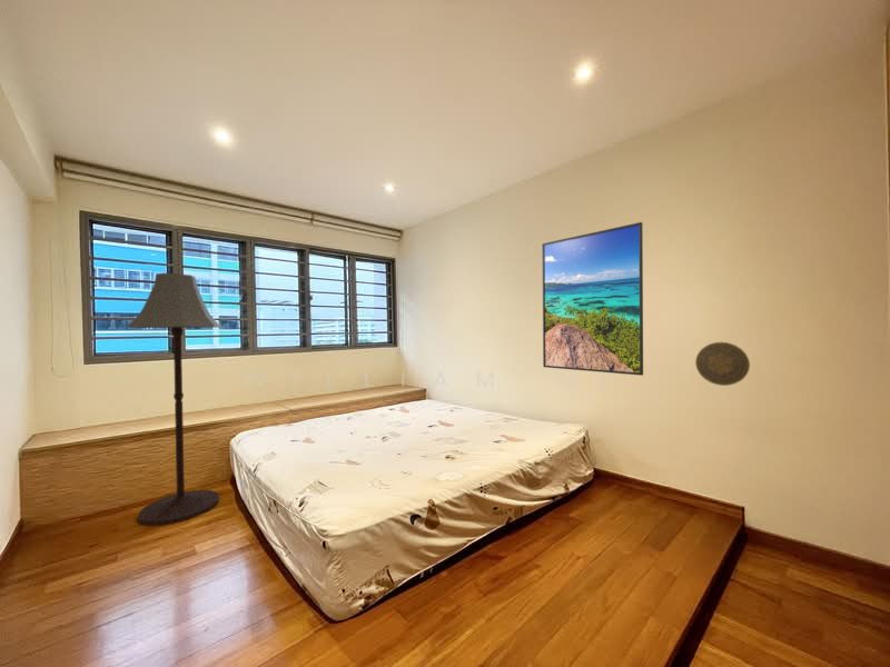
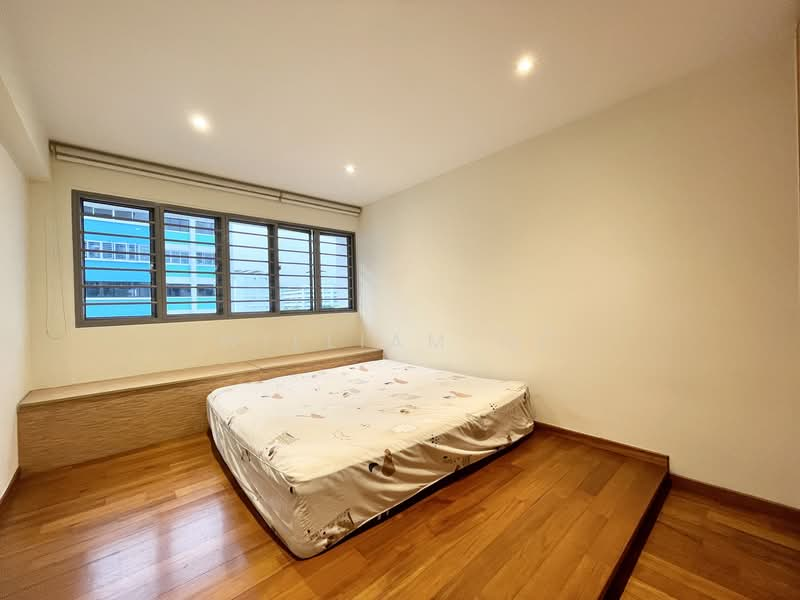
- floor lamp [126,272,221,527]
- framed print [541,221,644,377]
- decorative plate [694,341,751,387]
